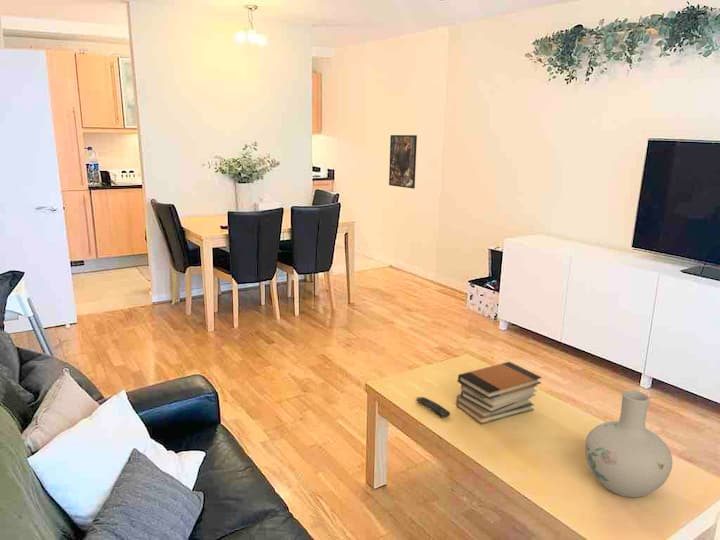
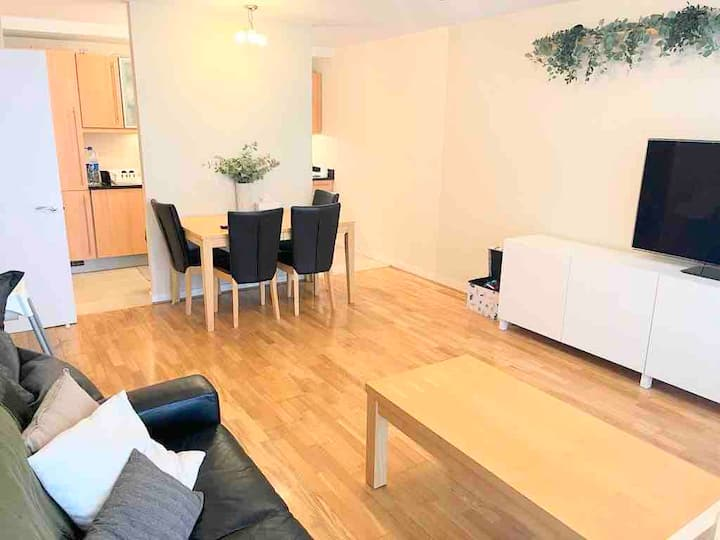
- remote control [416,396,451,419]
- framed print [388,134,418,190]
- book stack [455,361,543,425]
- vase [584,389,673,498]
